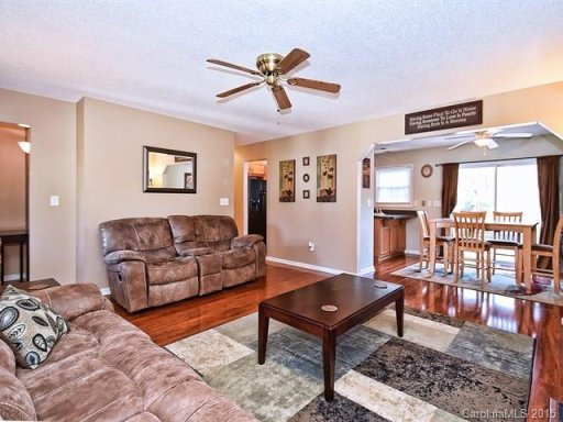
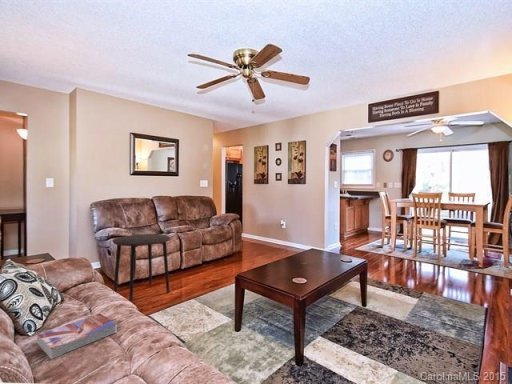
+ textbook [36,313,118,360]
+ side table [111,233,171,304]
